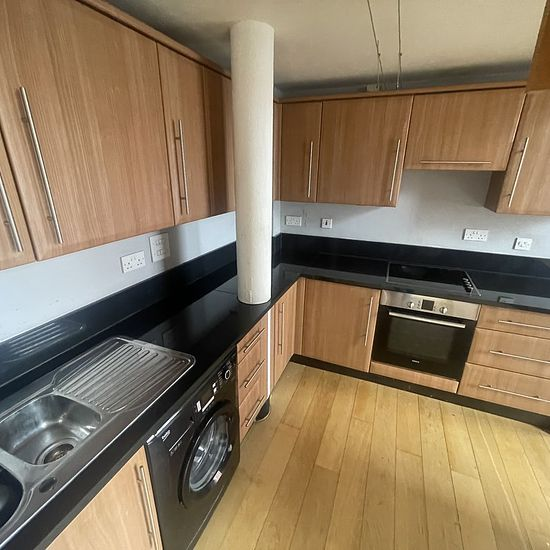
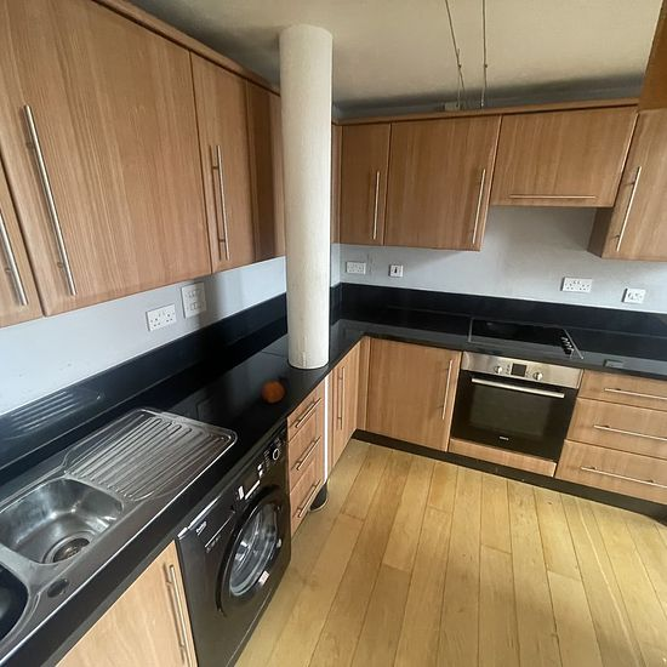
+ fruit [261,380,285,404]
